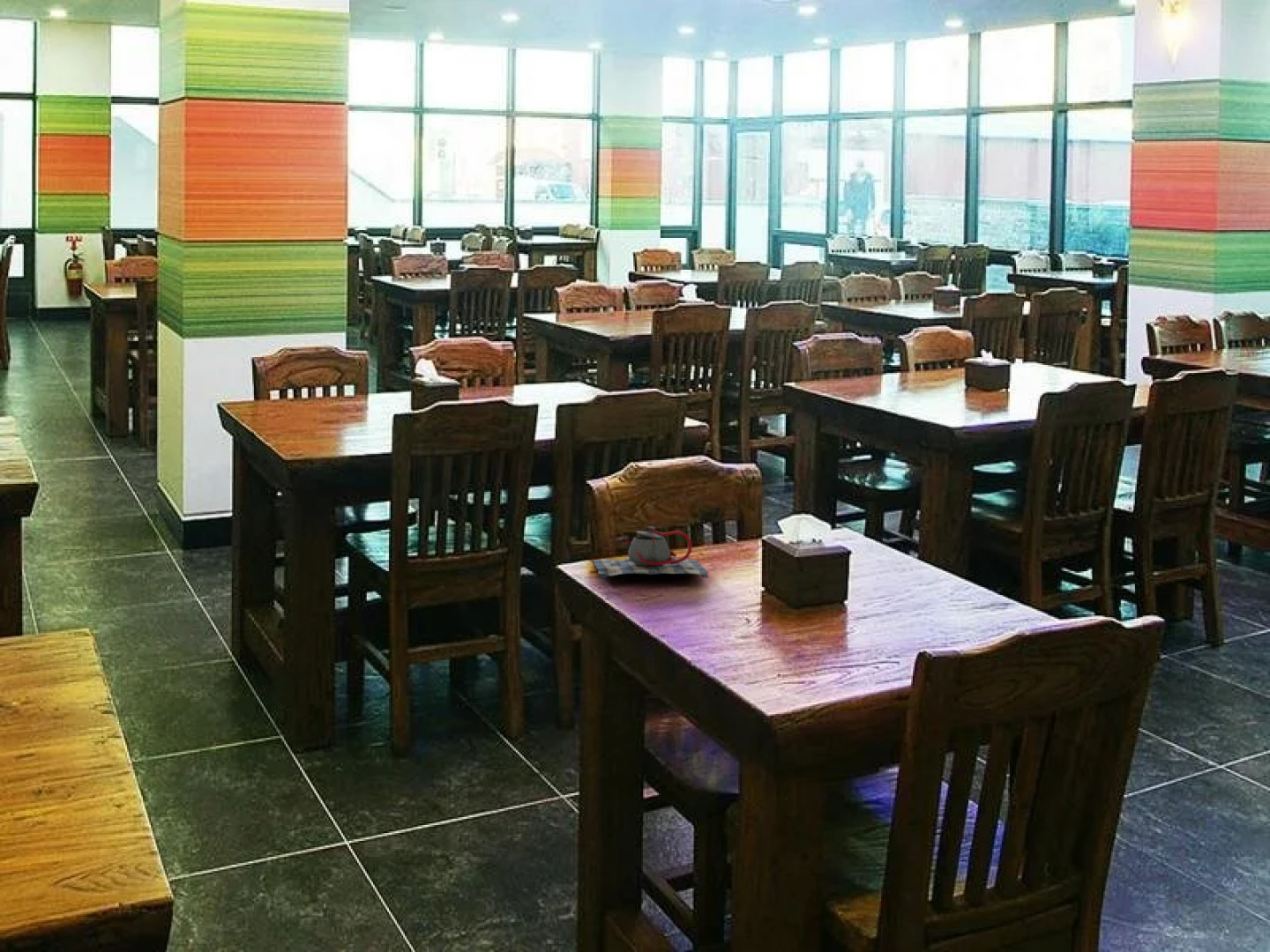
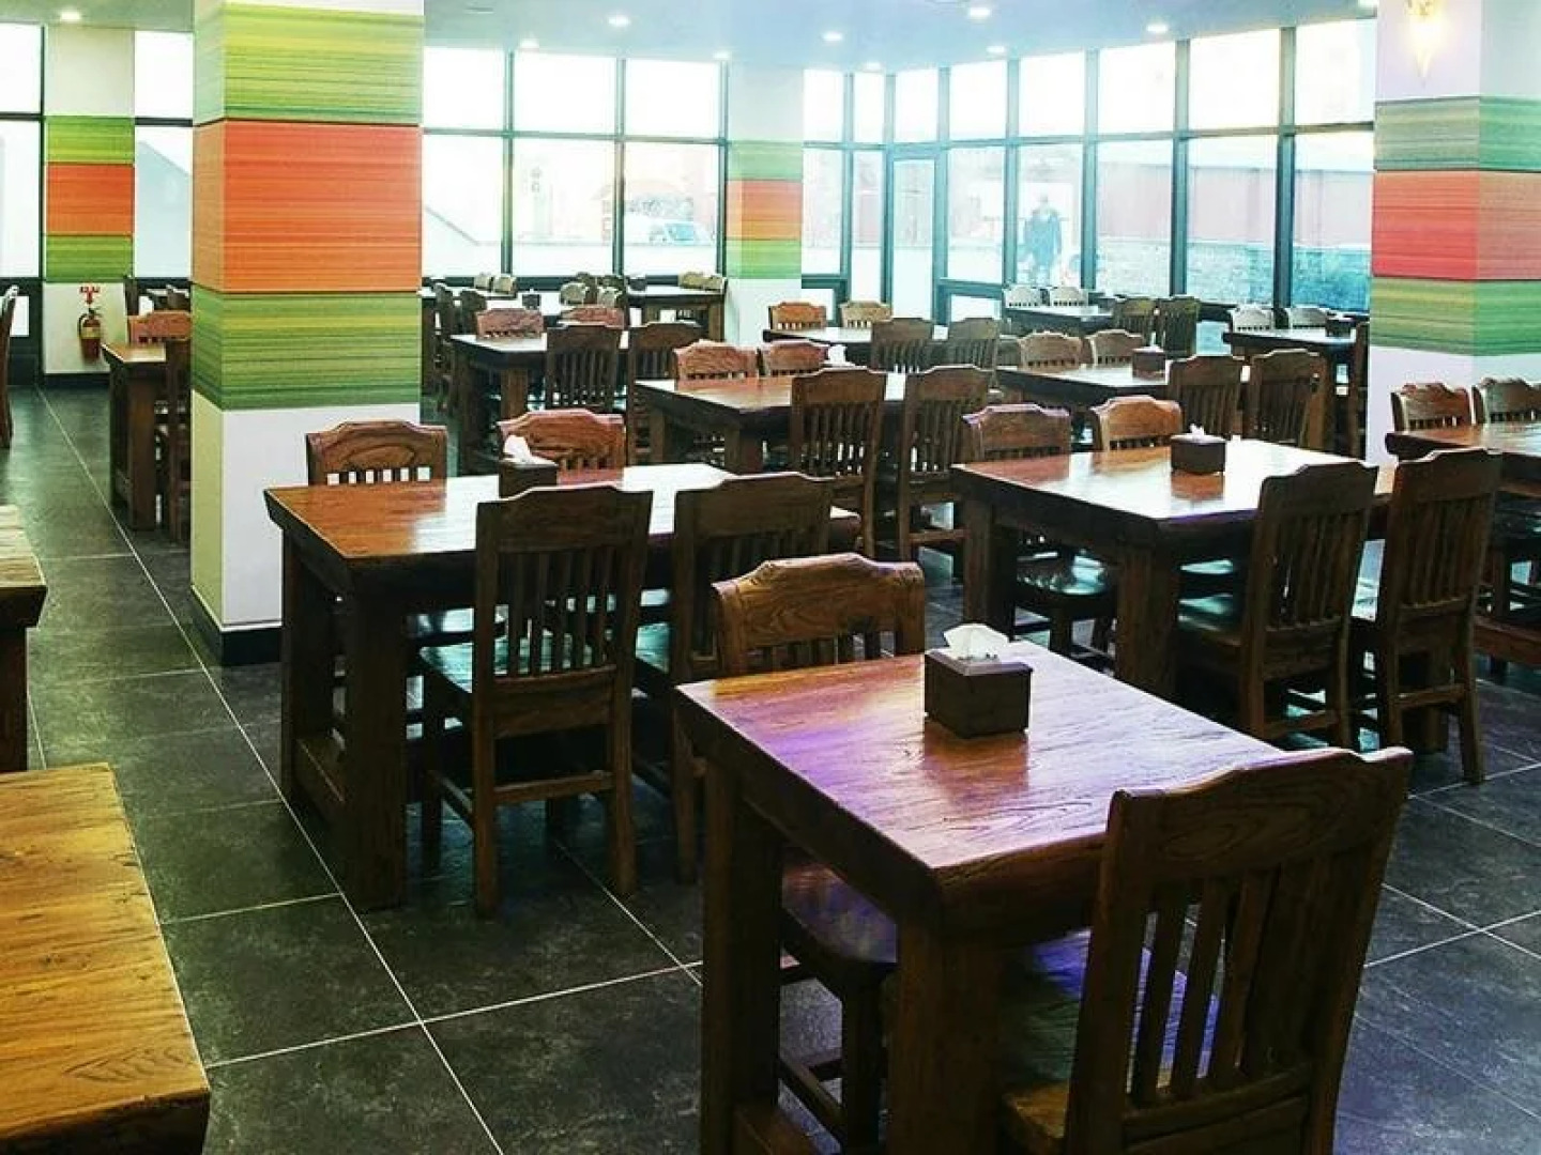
- teapot [592,525,710,580]
